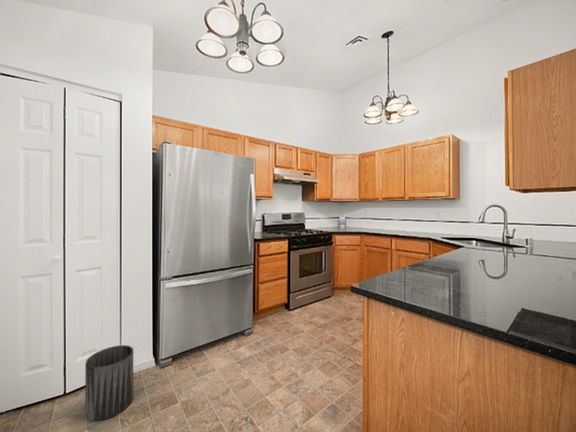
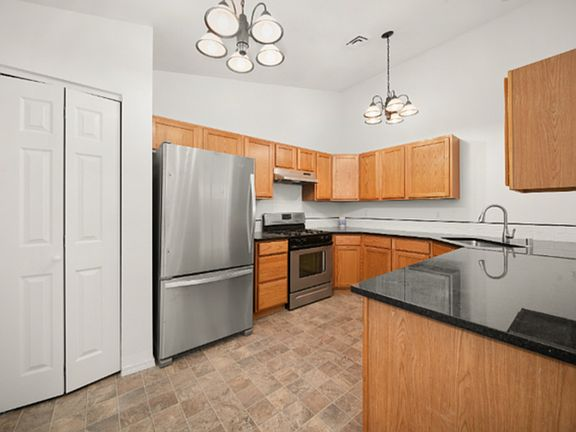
- trash can [84,344,134,422]
